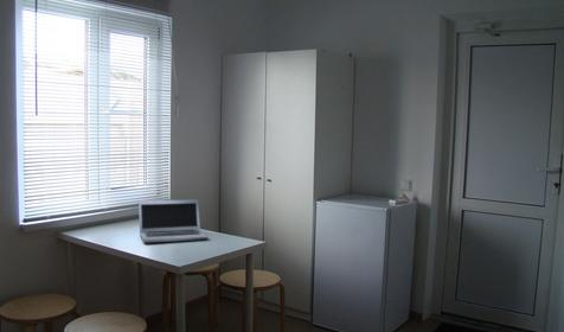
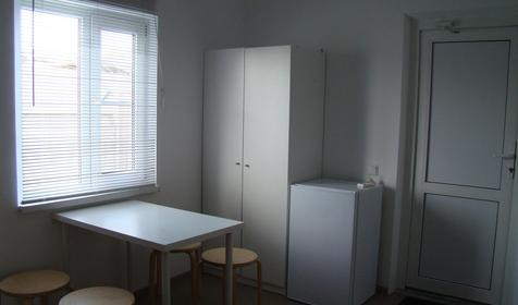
- laptop [137,198,209,244]
